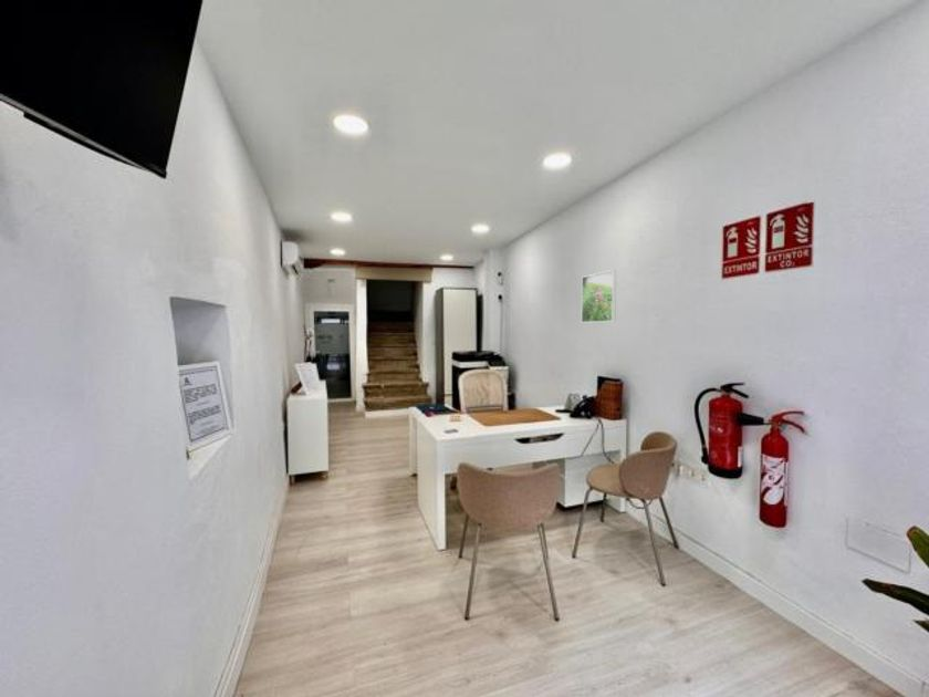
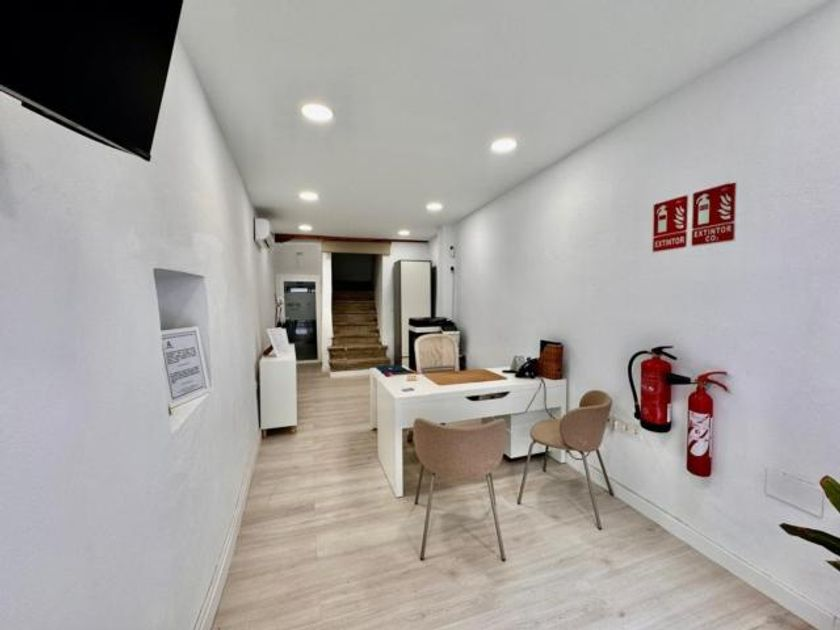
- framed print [581,269,617,323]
